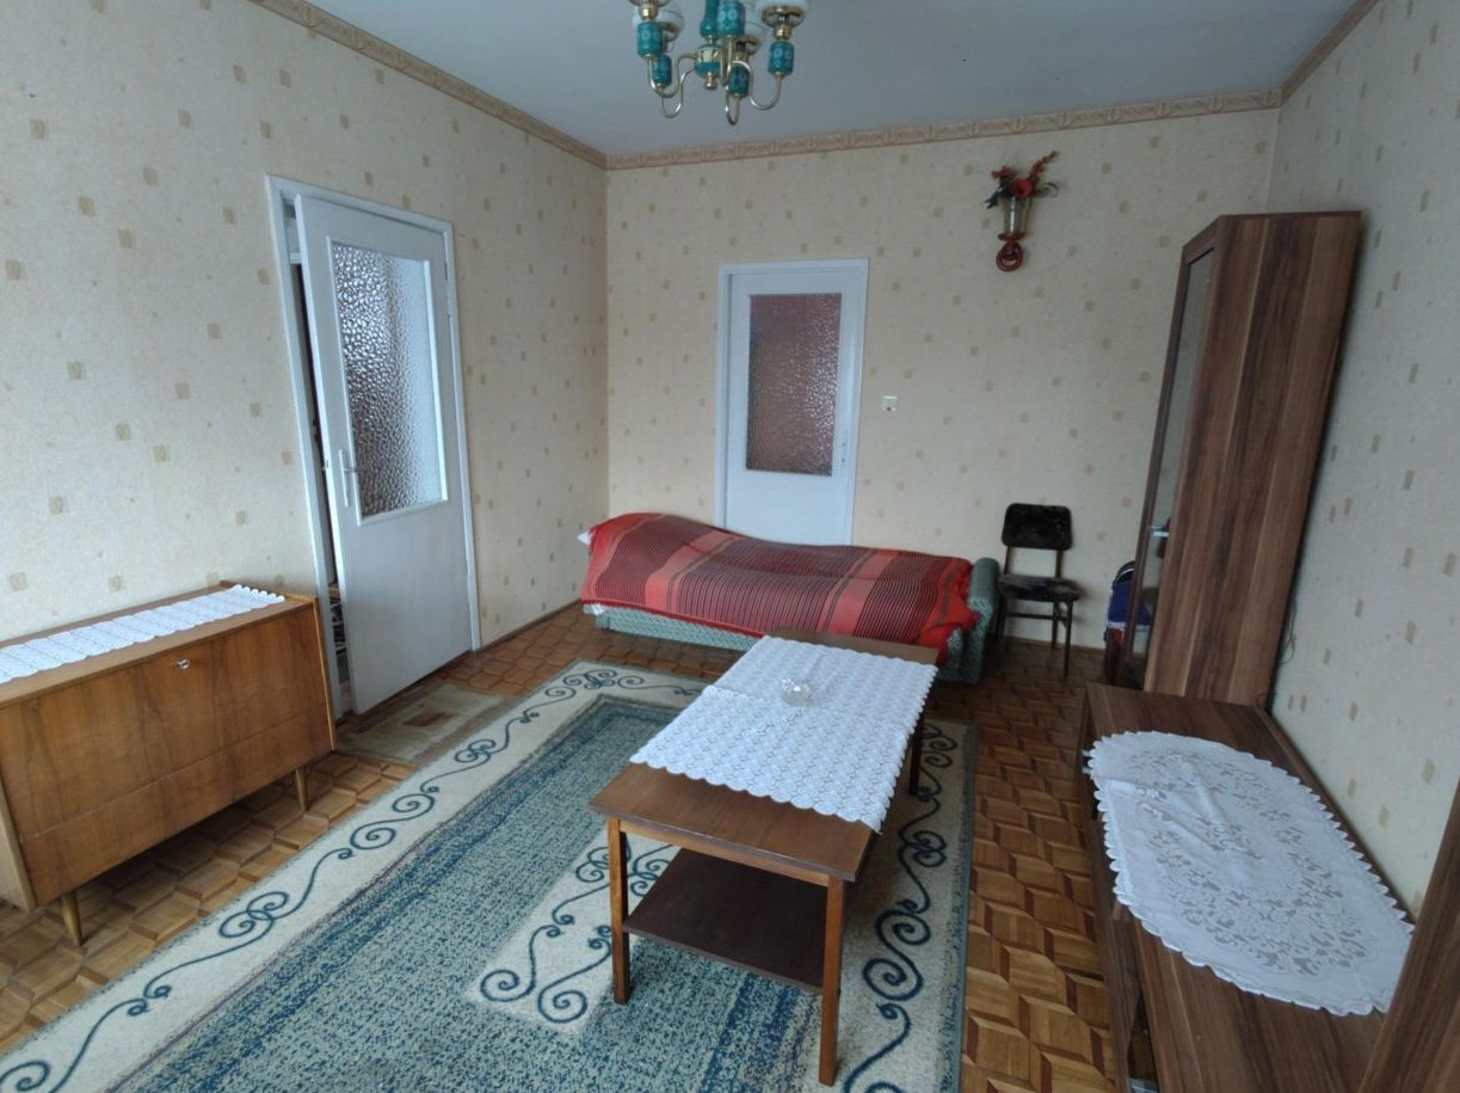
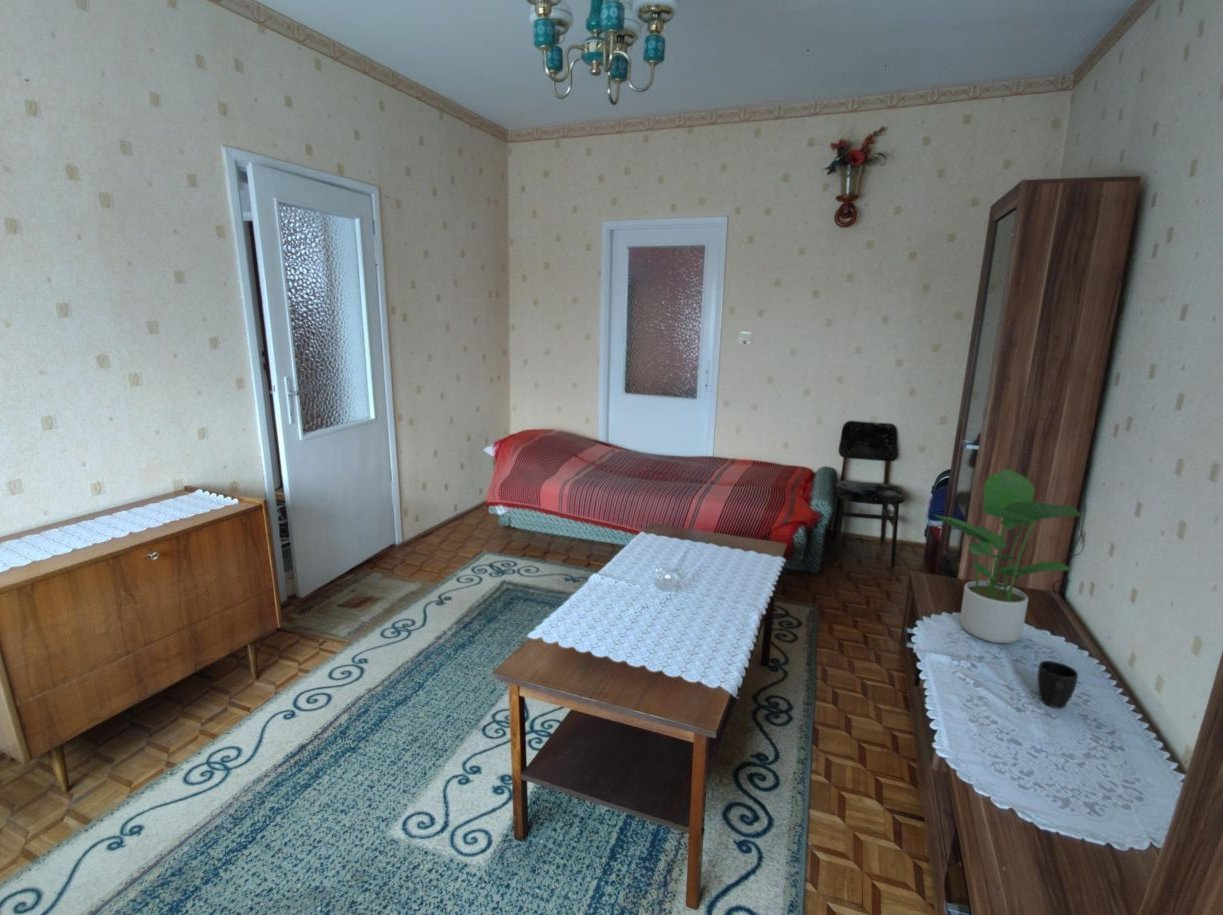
+ potted plant [932,468,1083,644]
+ mug [1036,660,1079,709]
